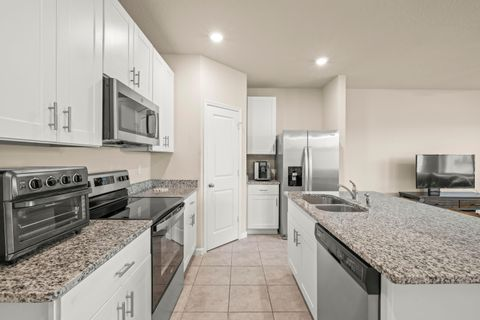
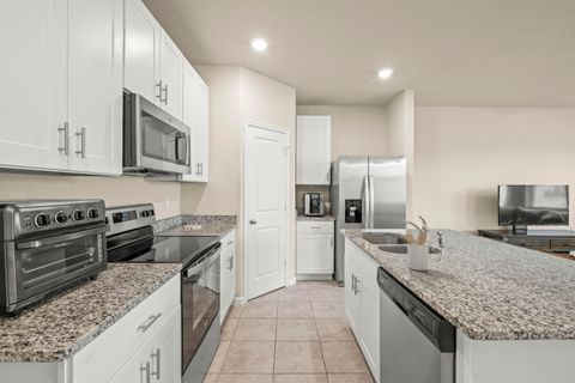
+ utensil holder [398,231,430,272]
